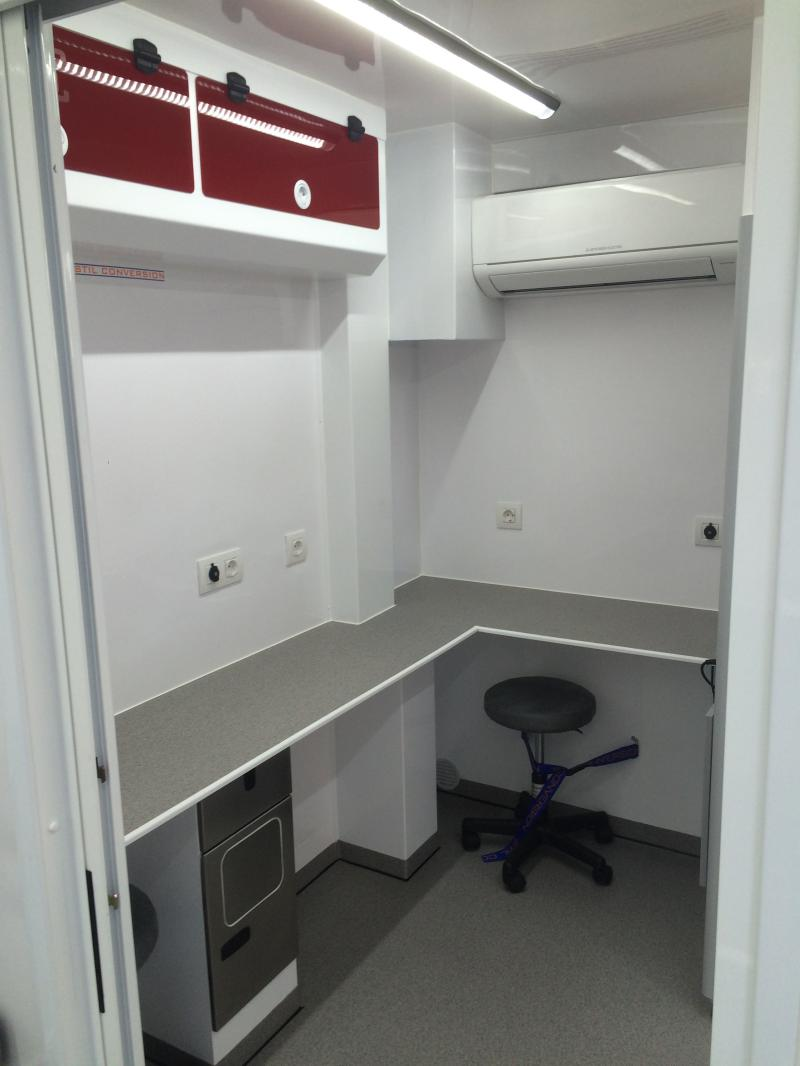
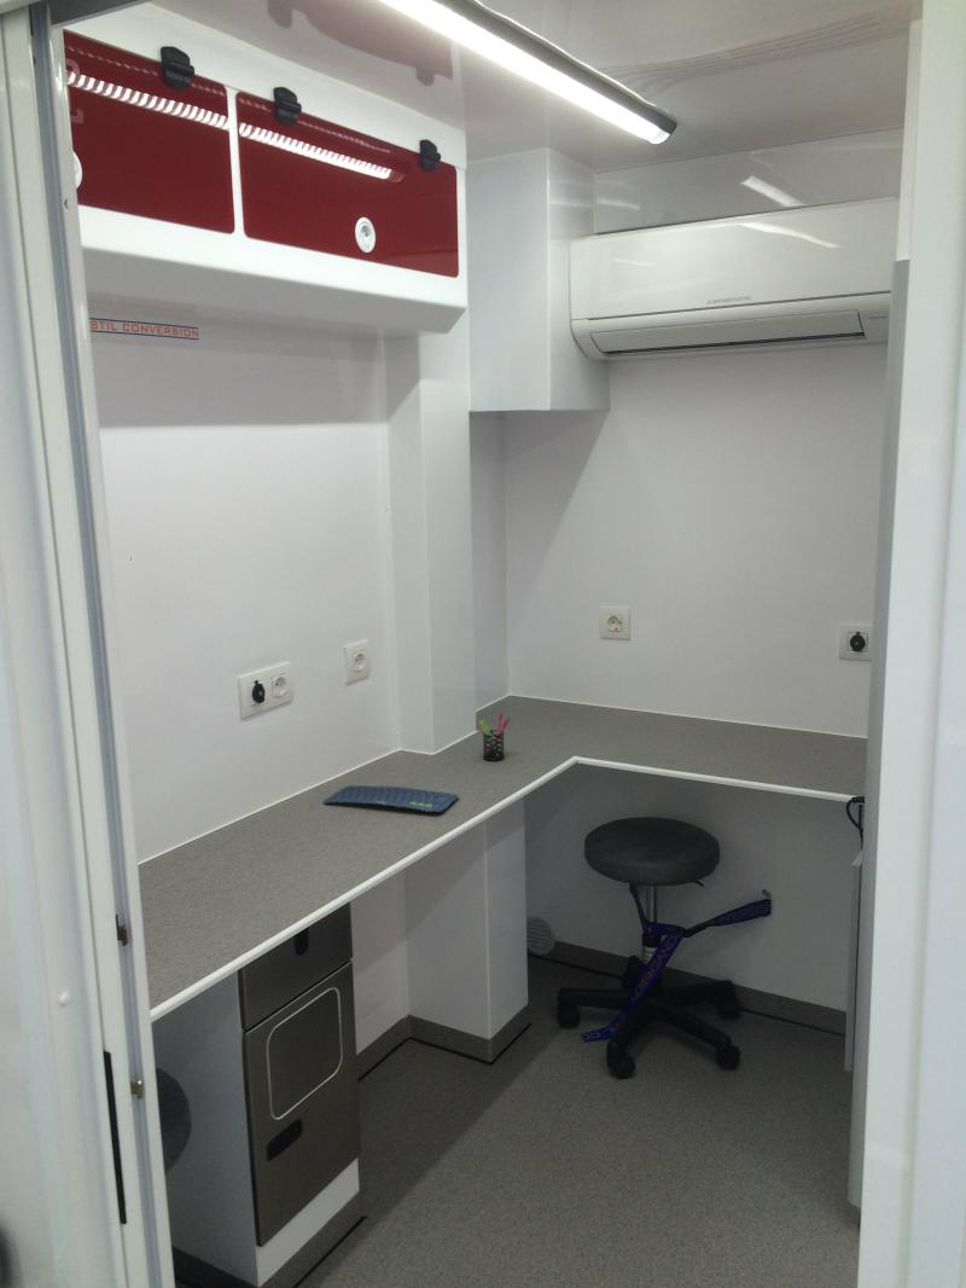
+ pen holder [478,712,511,761]
+ keyboard [322,784,460,813]
